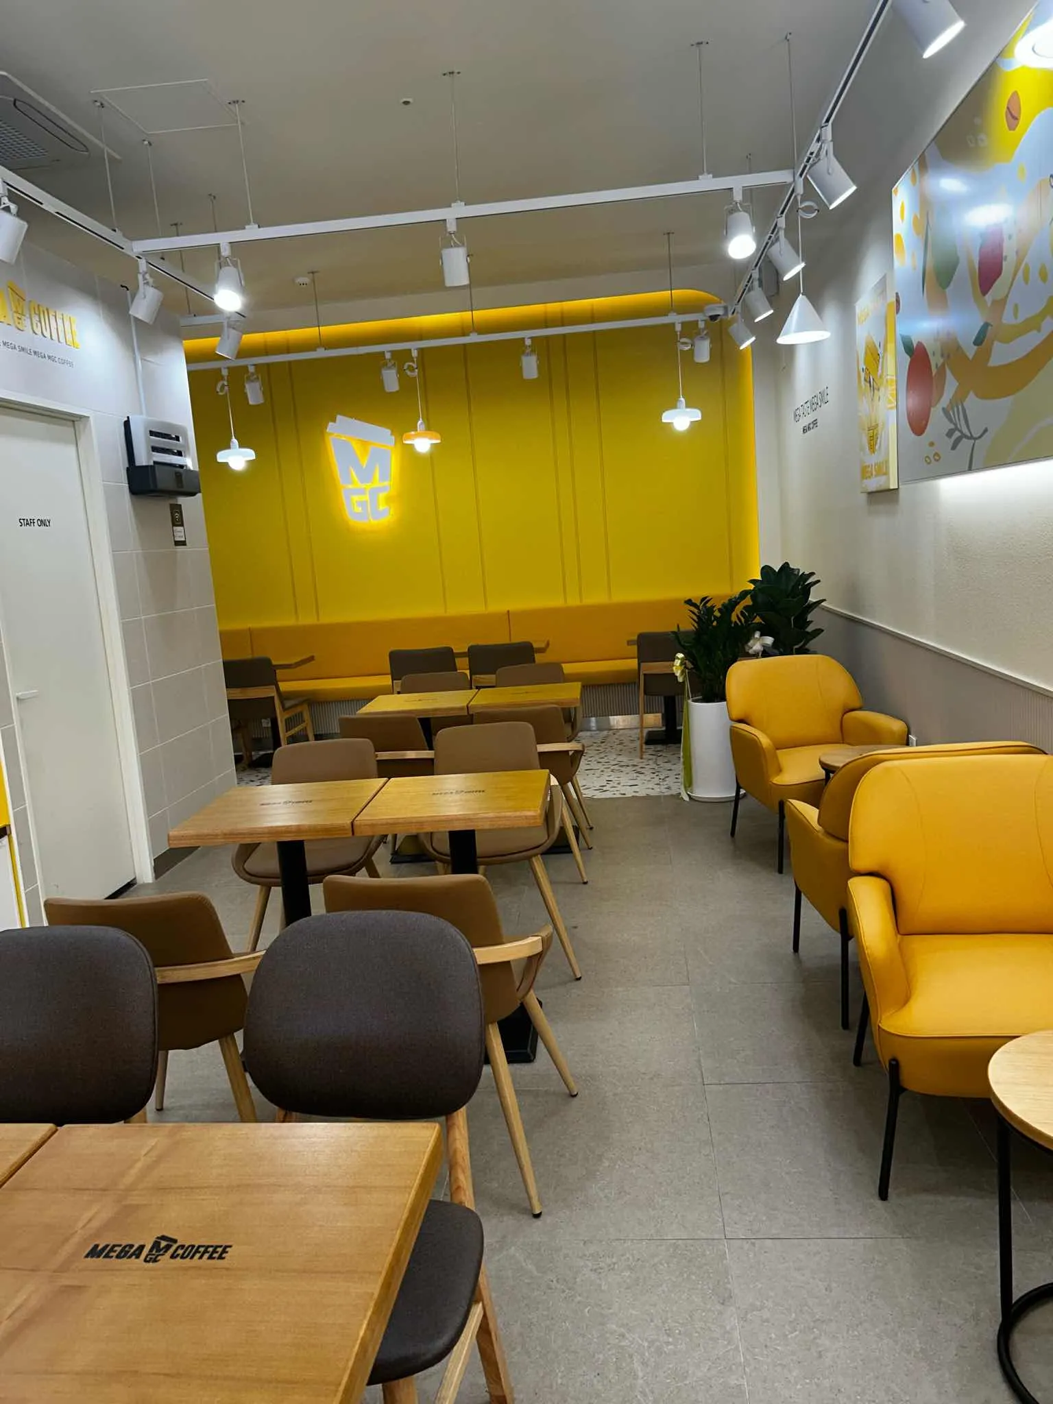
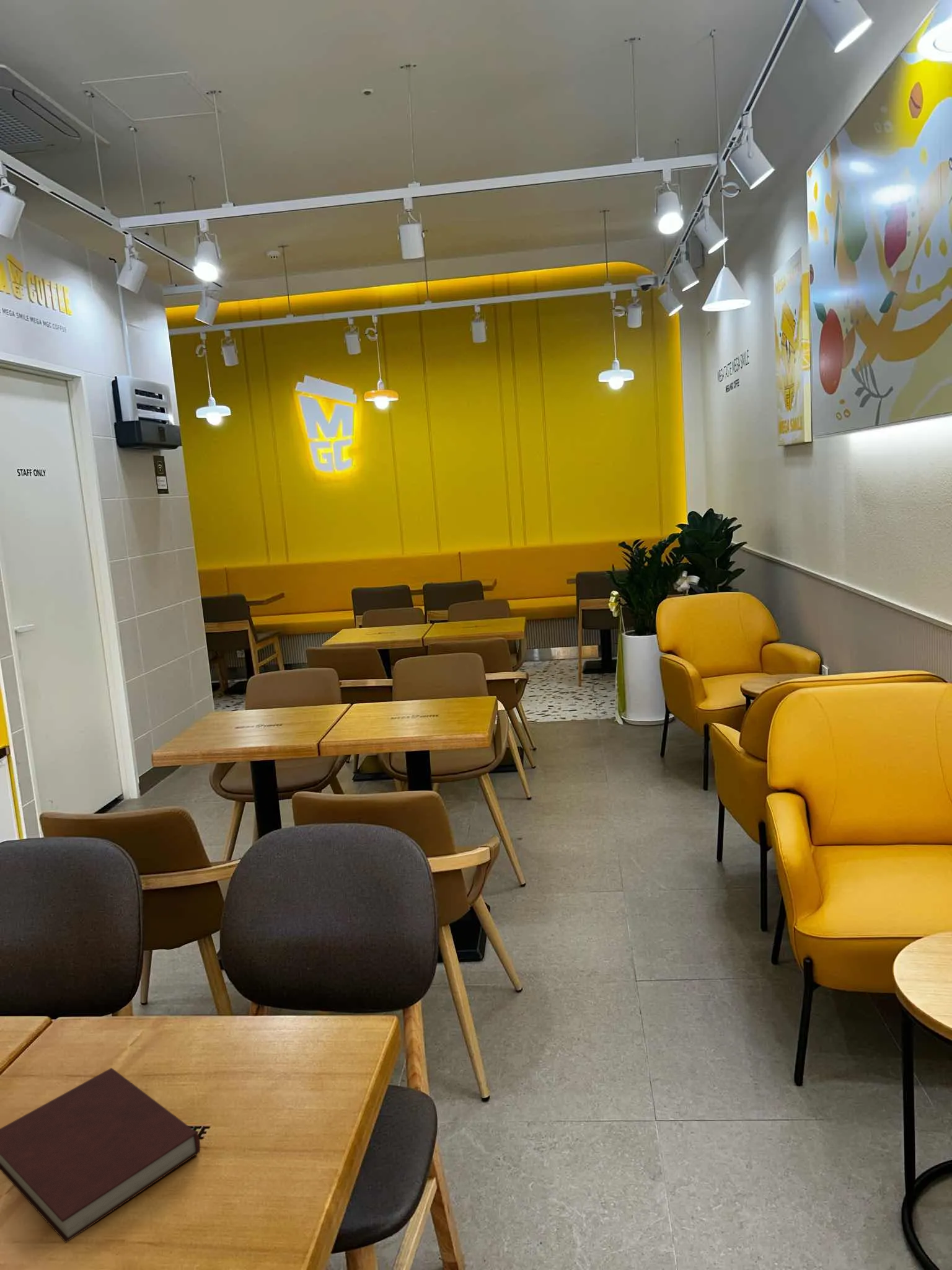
+ notebook [0,1067,201,1243]
